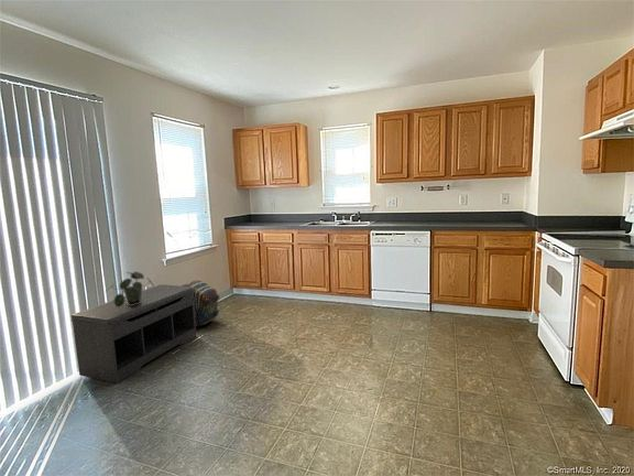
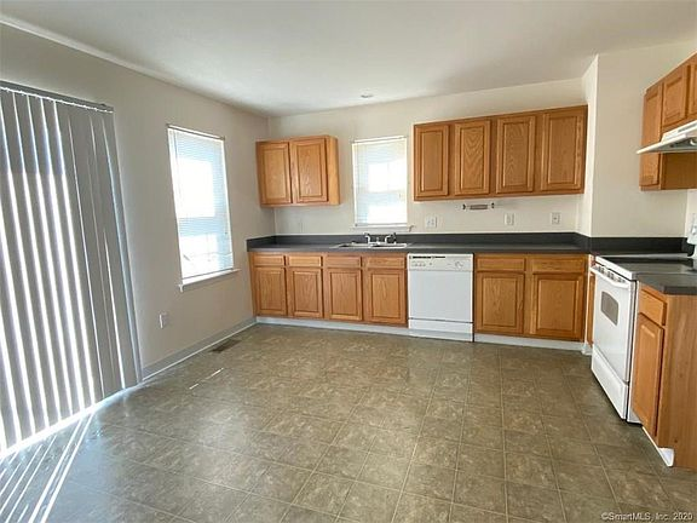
- potted plant [105,271,154,307]
- backpack [179,280,220,327]
- bench [70,283,197,385]
